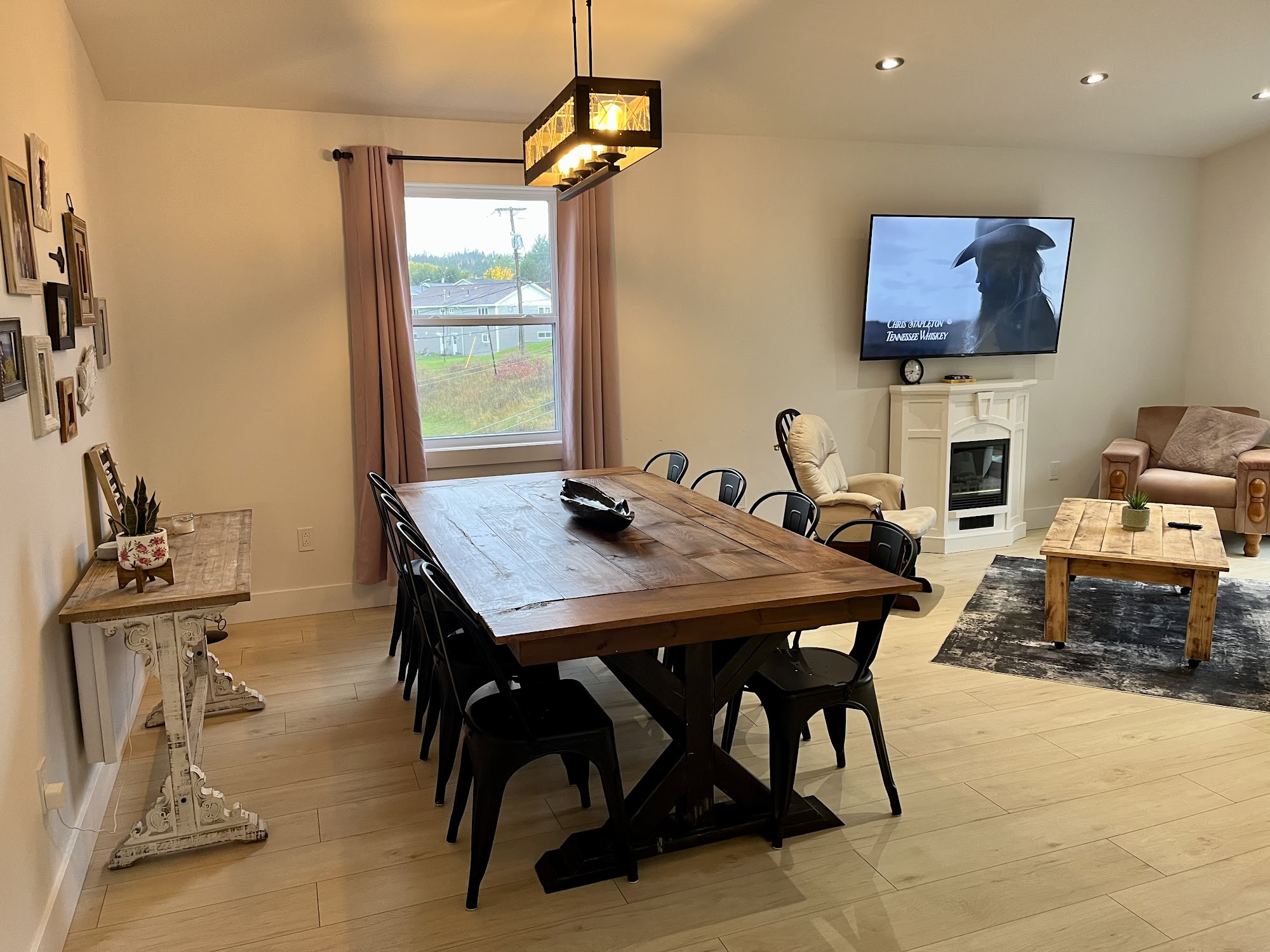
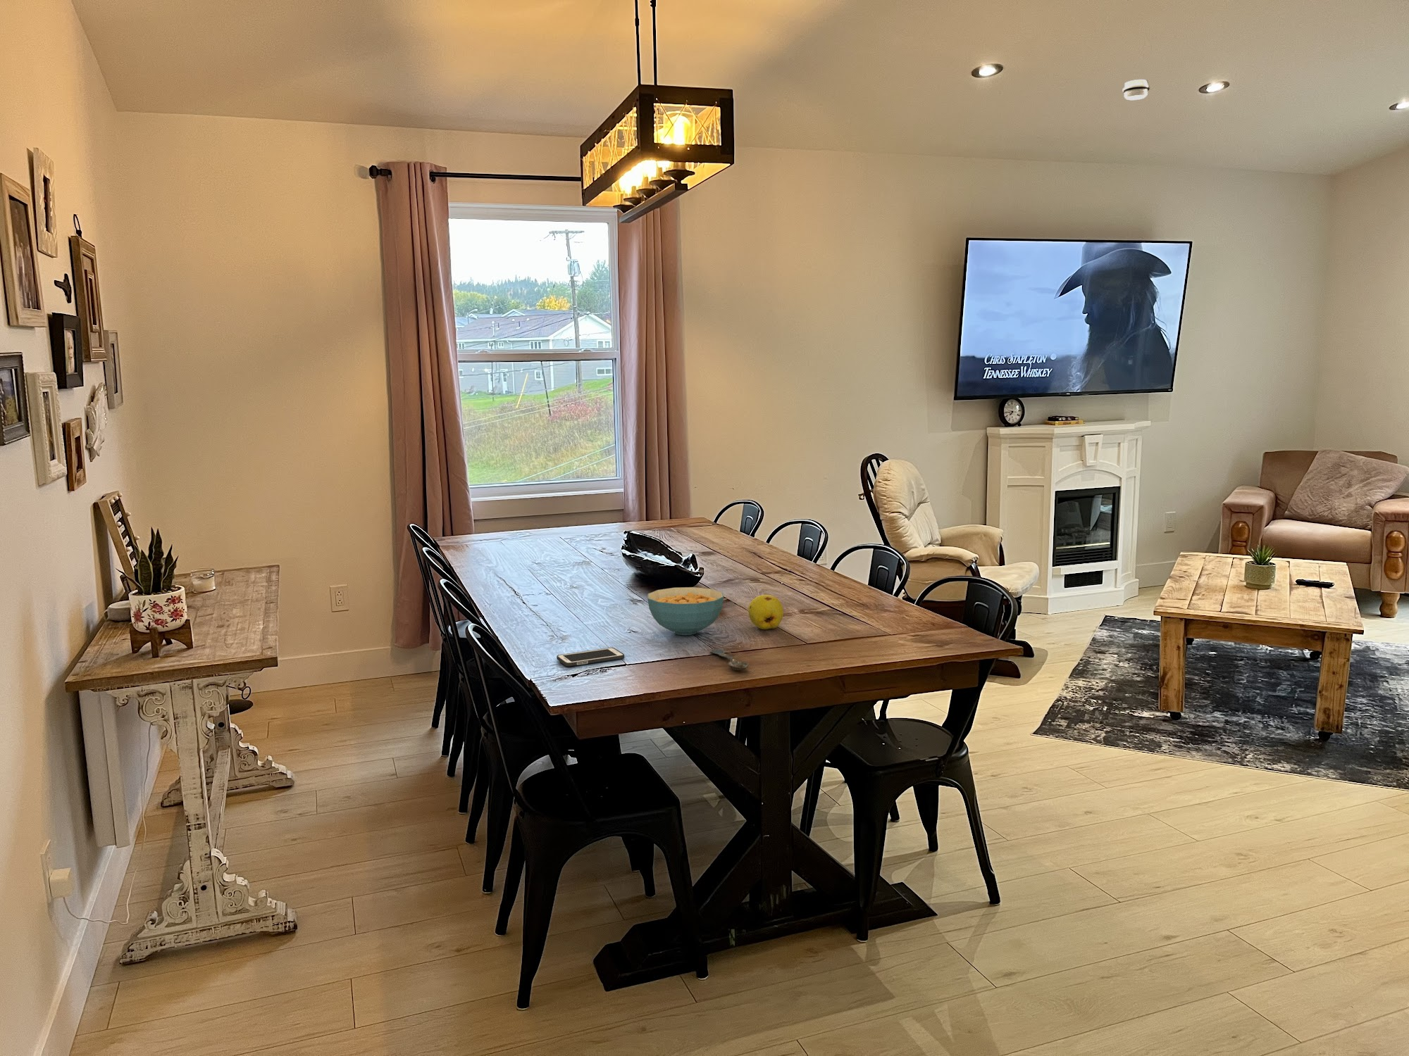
+ spoon [709,648,749,671]
+ cereal bowl [647,587,724,636]
+ cell phone [556,647,625,667]
+ fruit [748,595,784,630]
+ smoke detector [1122,79,1150,101]
